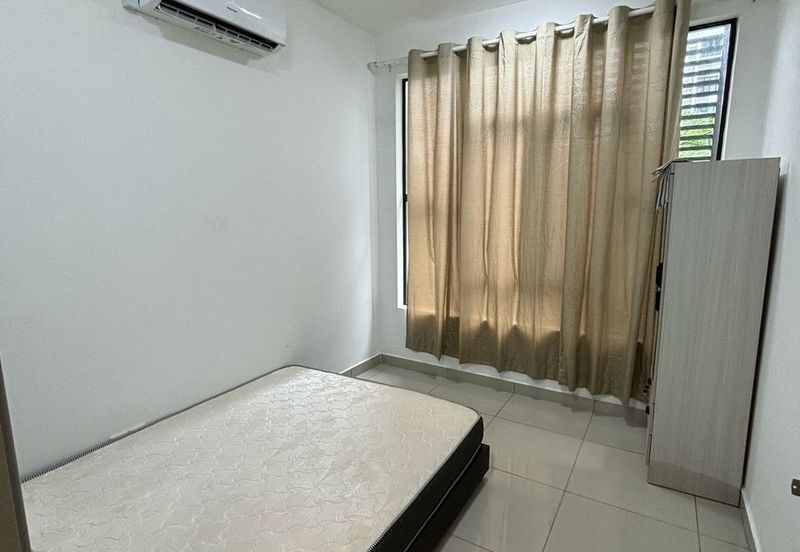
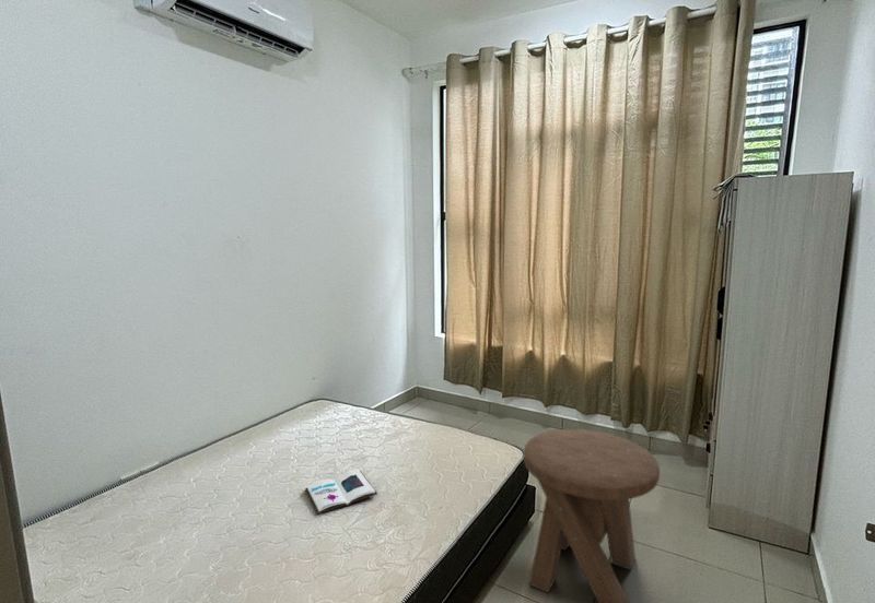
+ music stool [523,428,661,603]
+ book [304,468,378,516]
